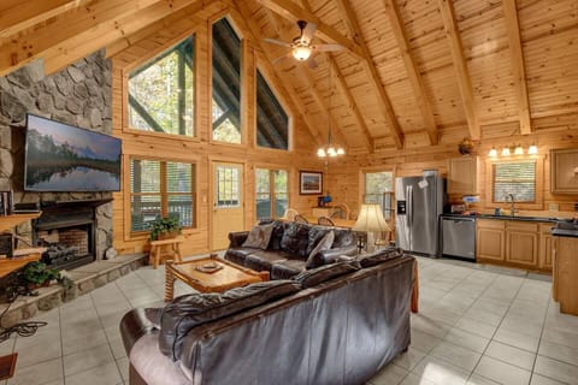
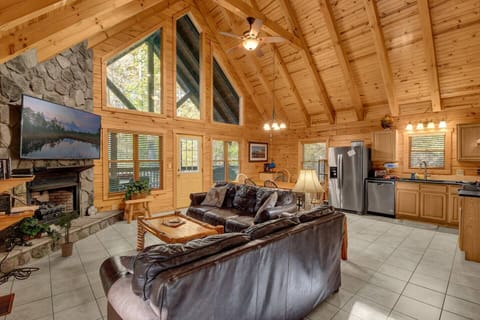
+ potted plant [53,209,82,258]
